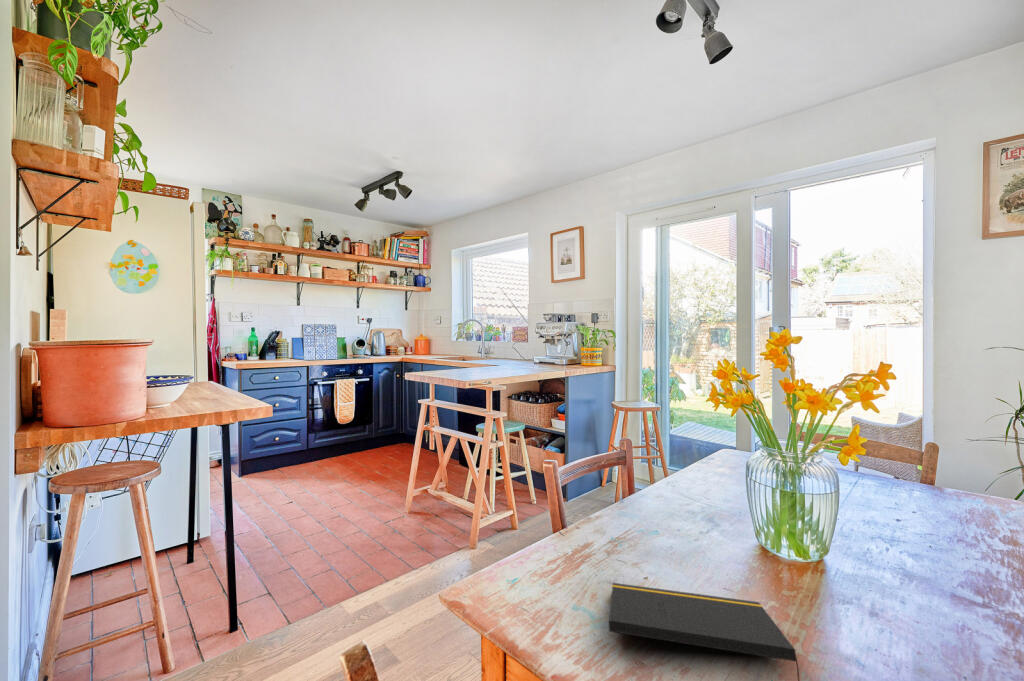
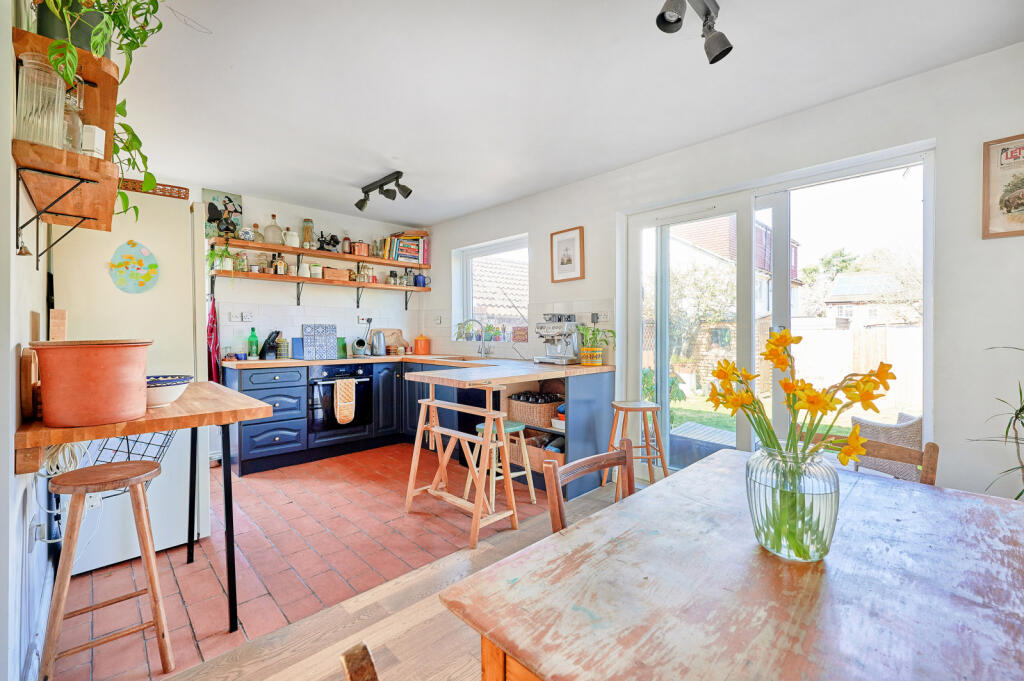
- notepad [608,582,801,681]
